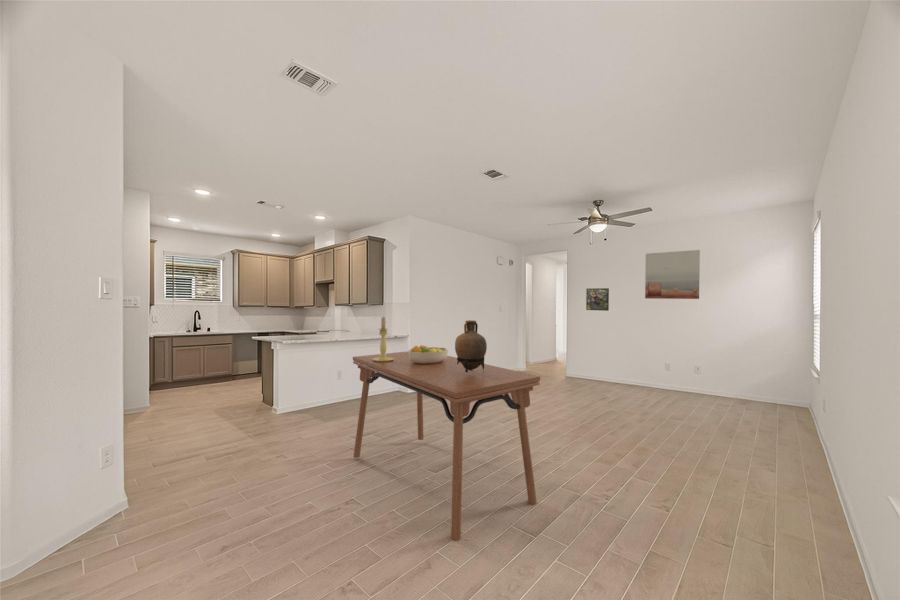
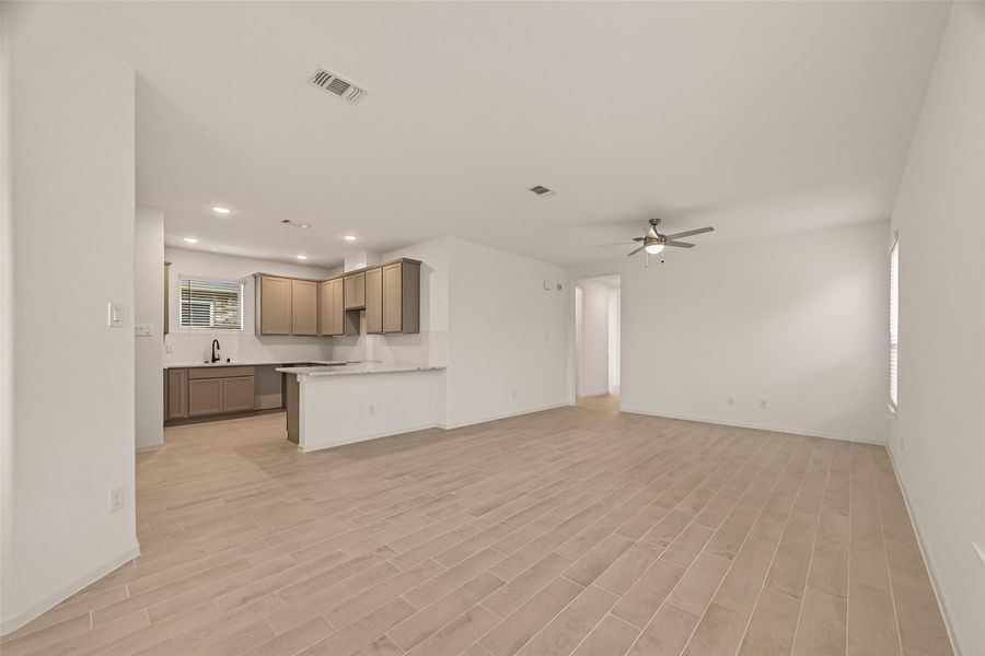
- fruit bowl [408,344,449,364]
- vase [454,319,488,373]
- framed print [585,287,610,312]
- dining table [352,350,541,542]
- wall art [644,249,701,300]
- candle holder [372,316,394,362]
